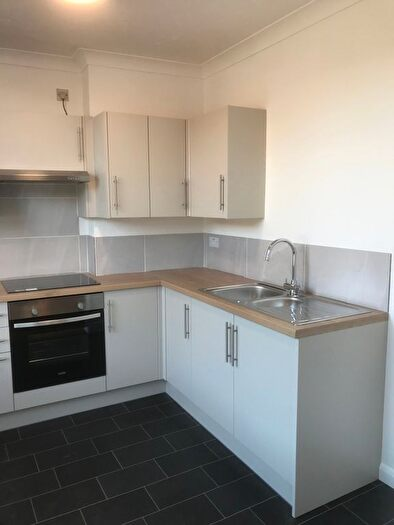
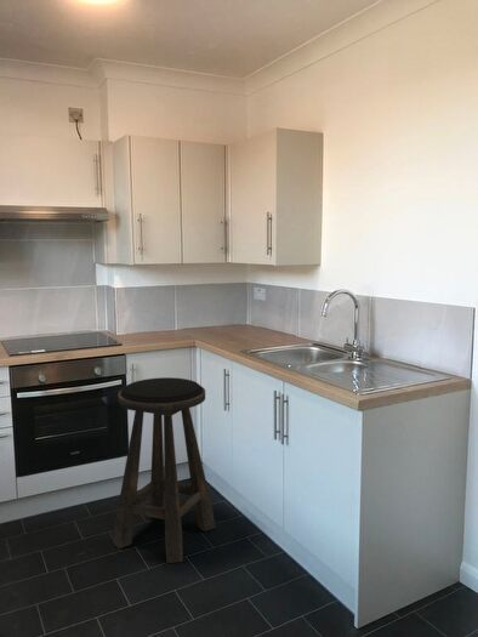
+ stool [112,376,216,564]
